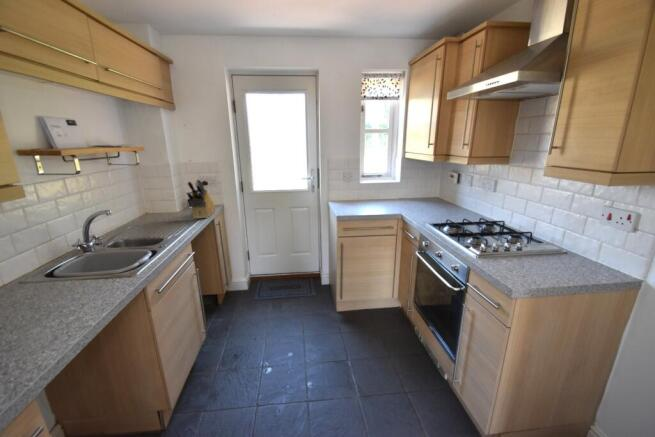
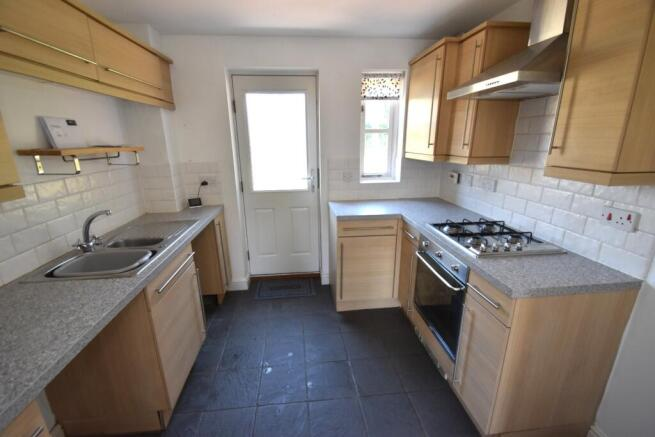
- knife block [185,178,217,220]
